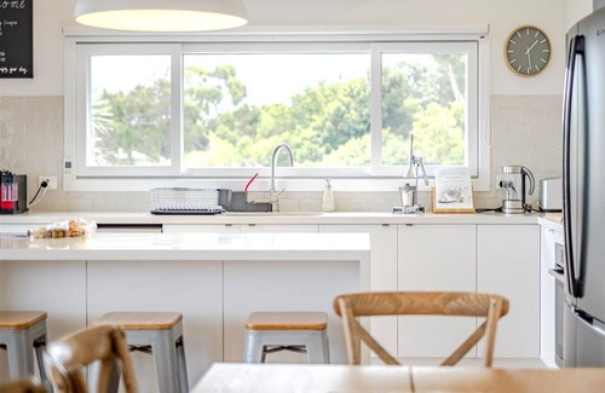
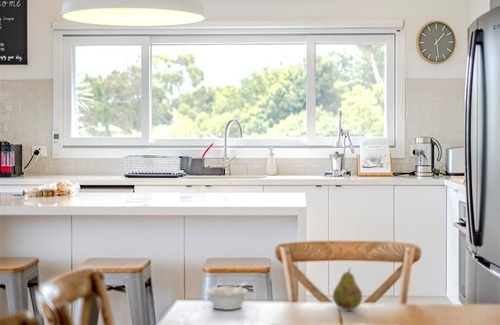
+ fruit [332,267,363,311]
+ legume [206,282,249,311]
